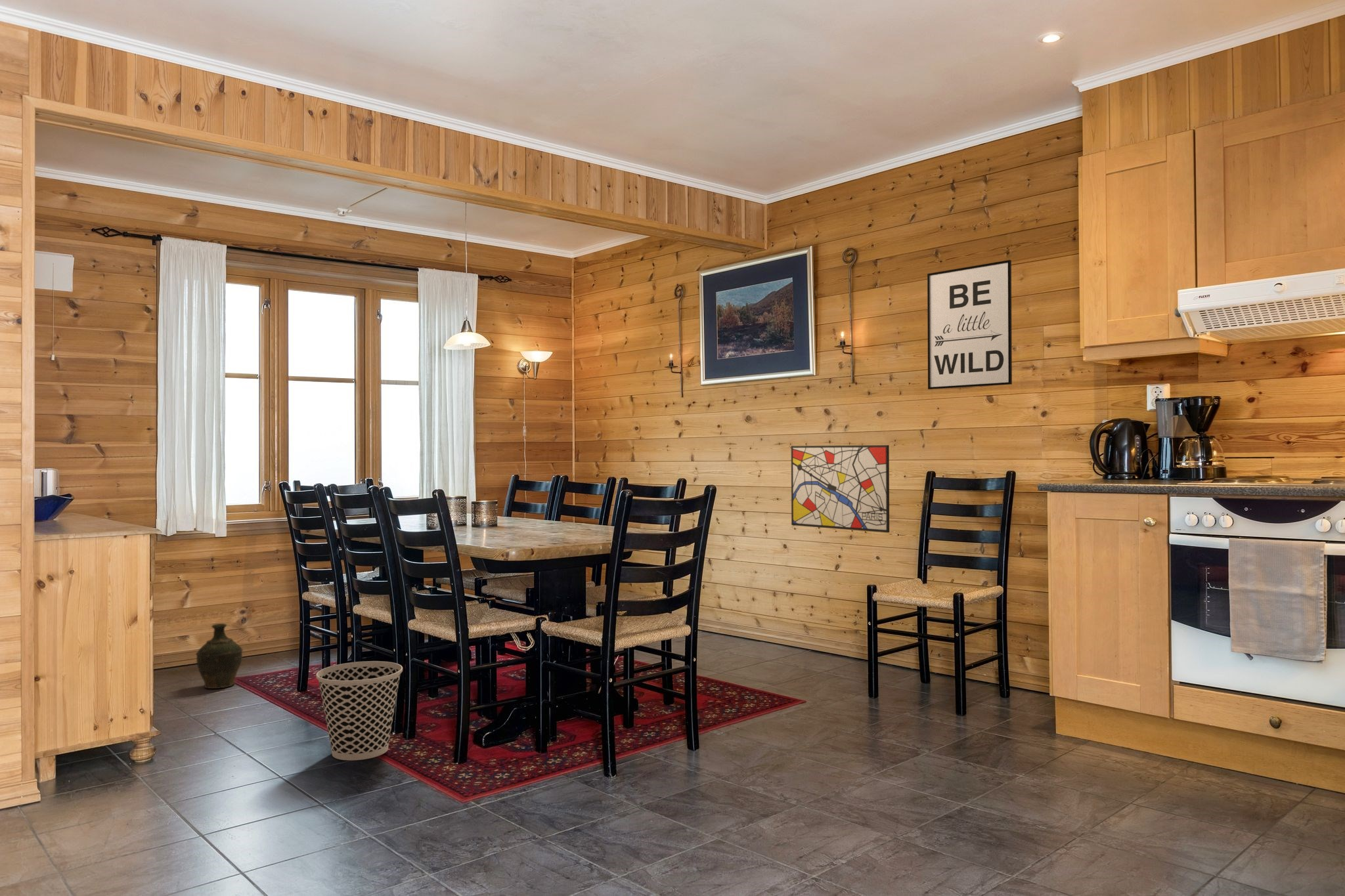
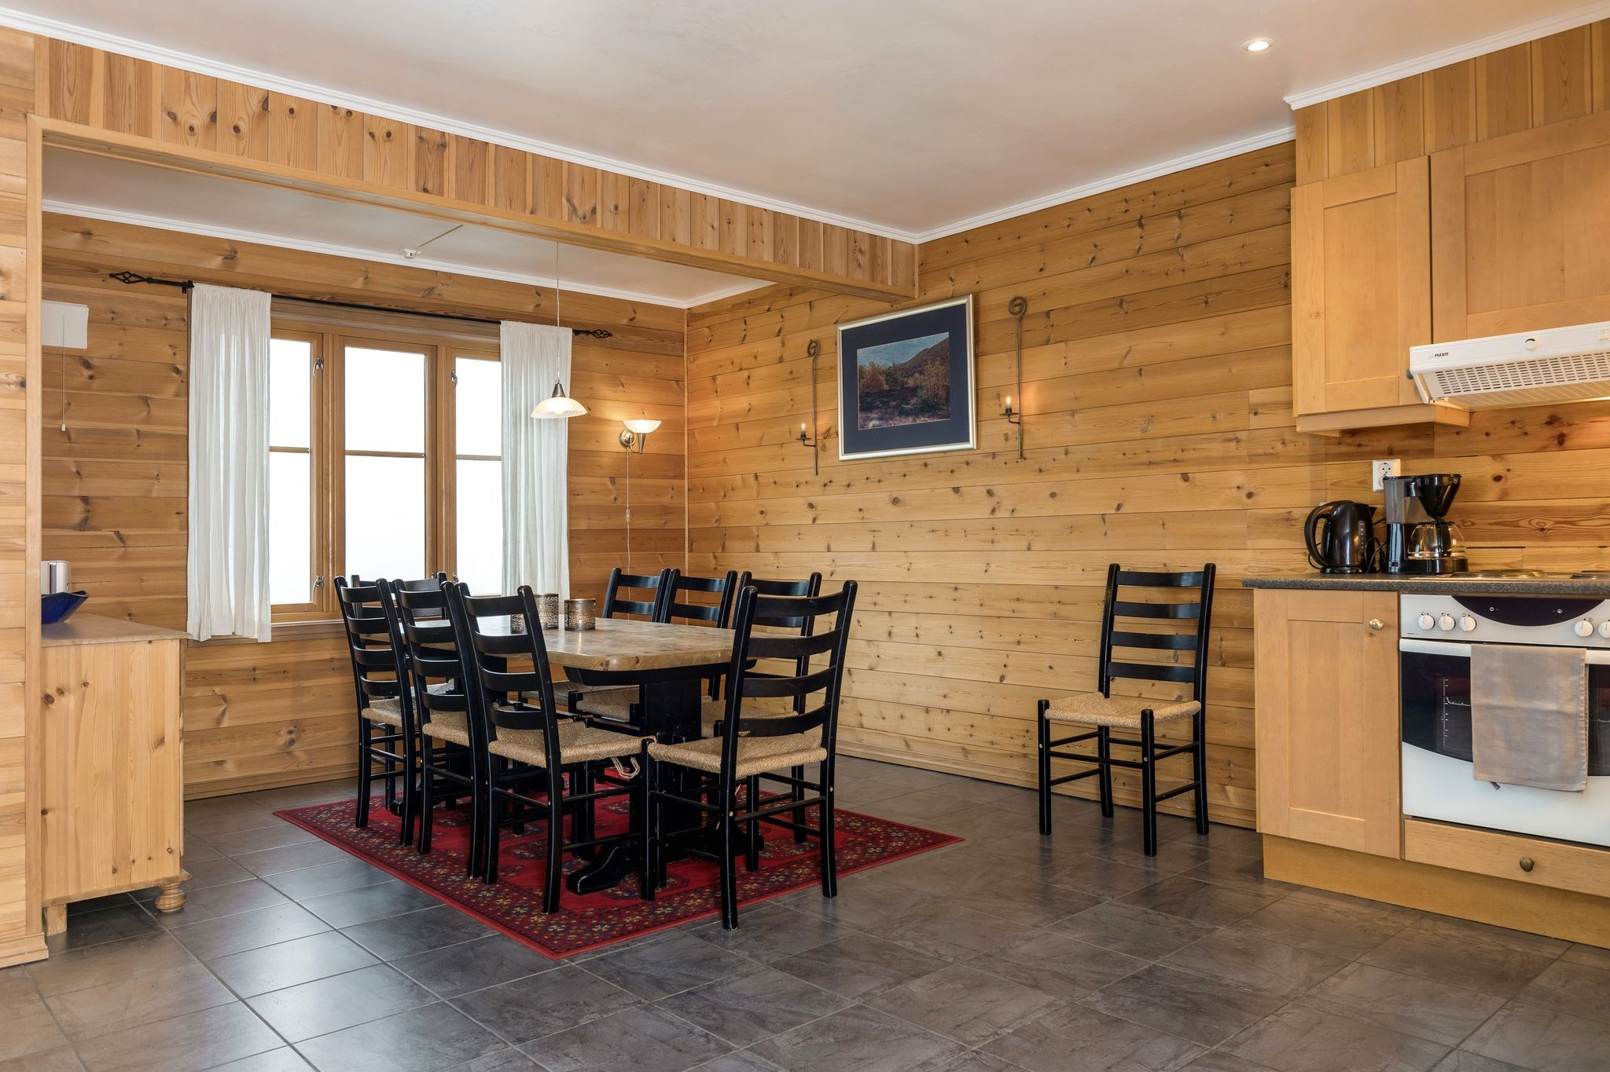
- wall art [791,444,890,533]
- ceramic jug [195,623,244,689]
- wastebasket [315,660,403,761]
- wall art [927,259,1013,390]
